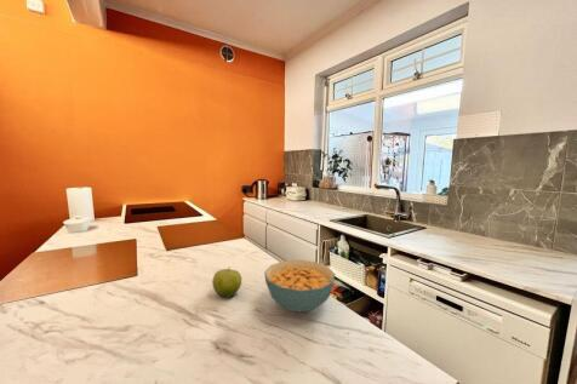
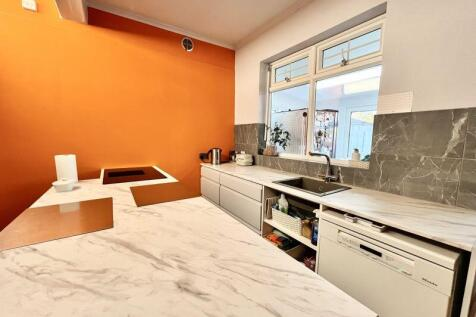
- cereal bowl [263,259,336,313]
- fruit [211,266,242,299]
